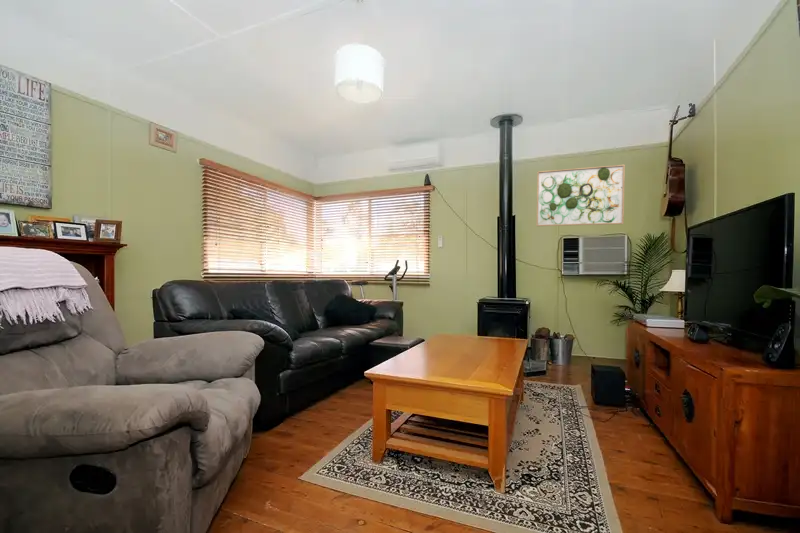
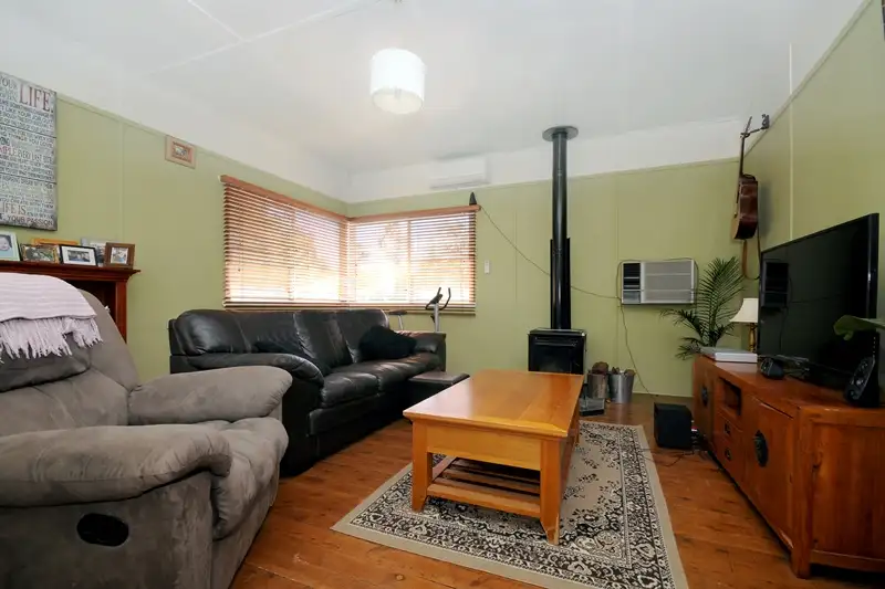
- wall art [536,164,626,227]
